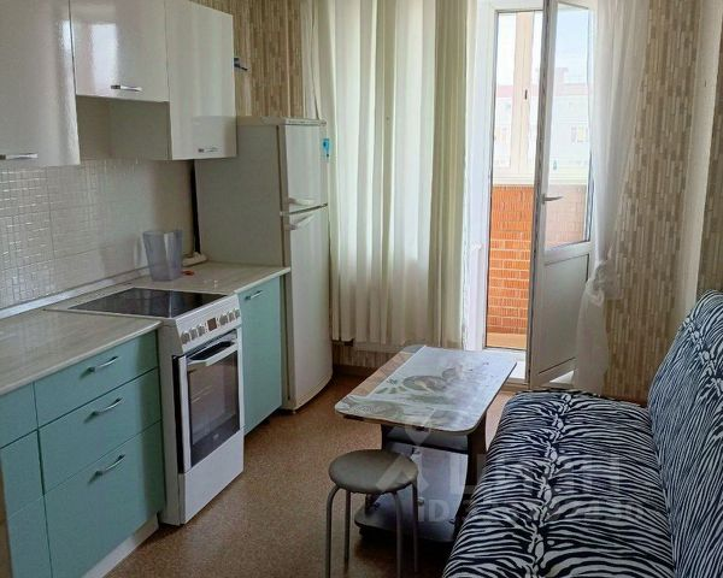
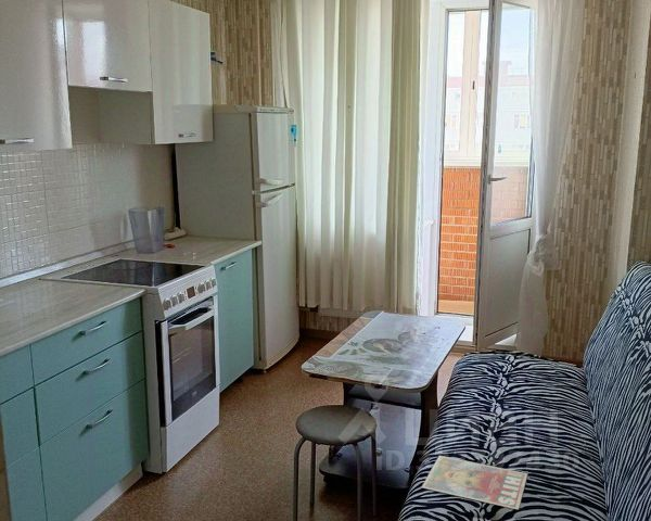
+ magazine [421,455,528,510]
